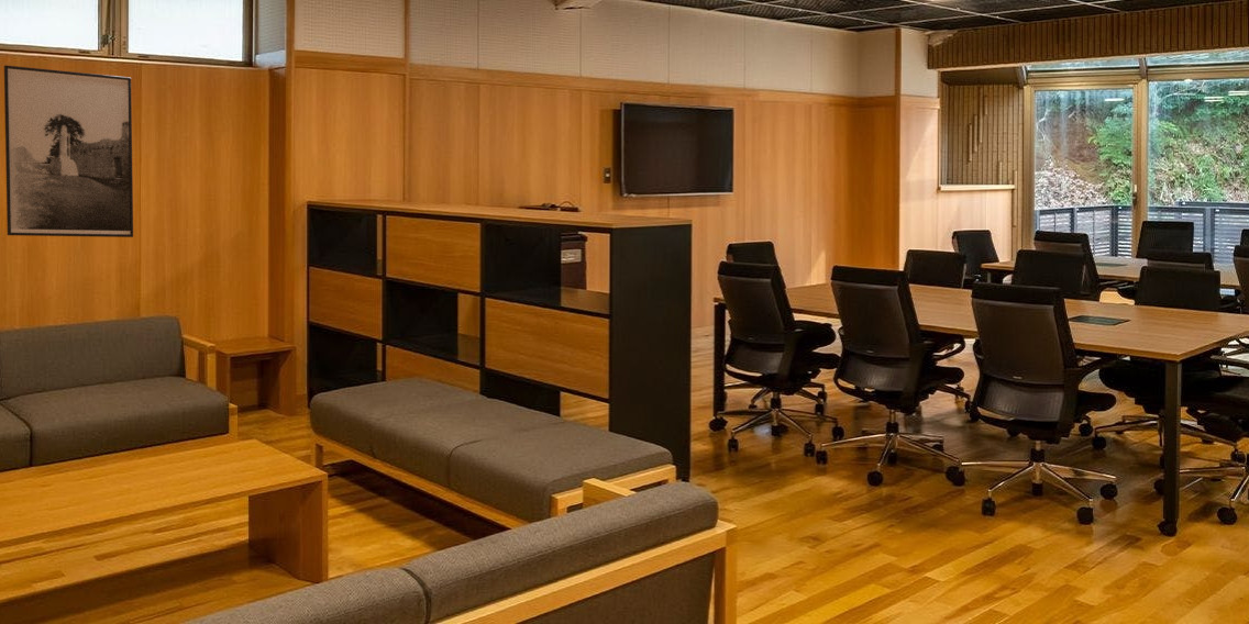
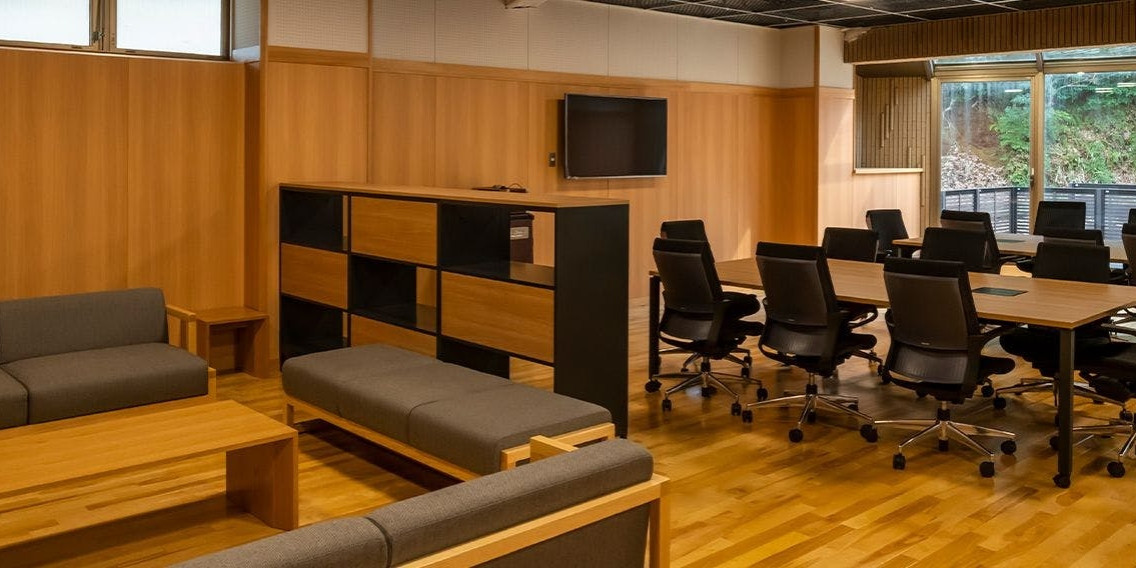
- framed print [3,65,134,238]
